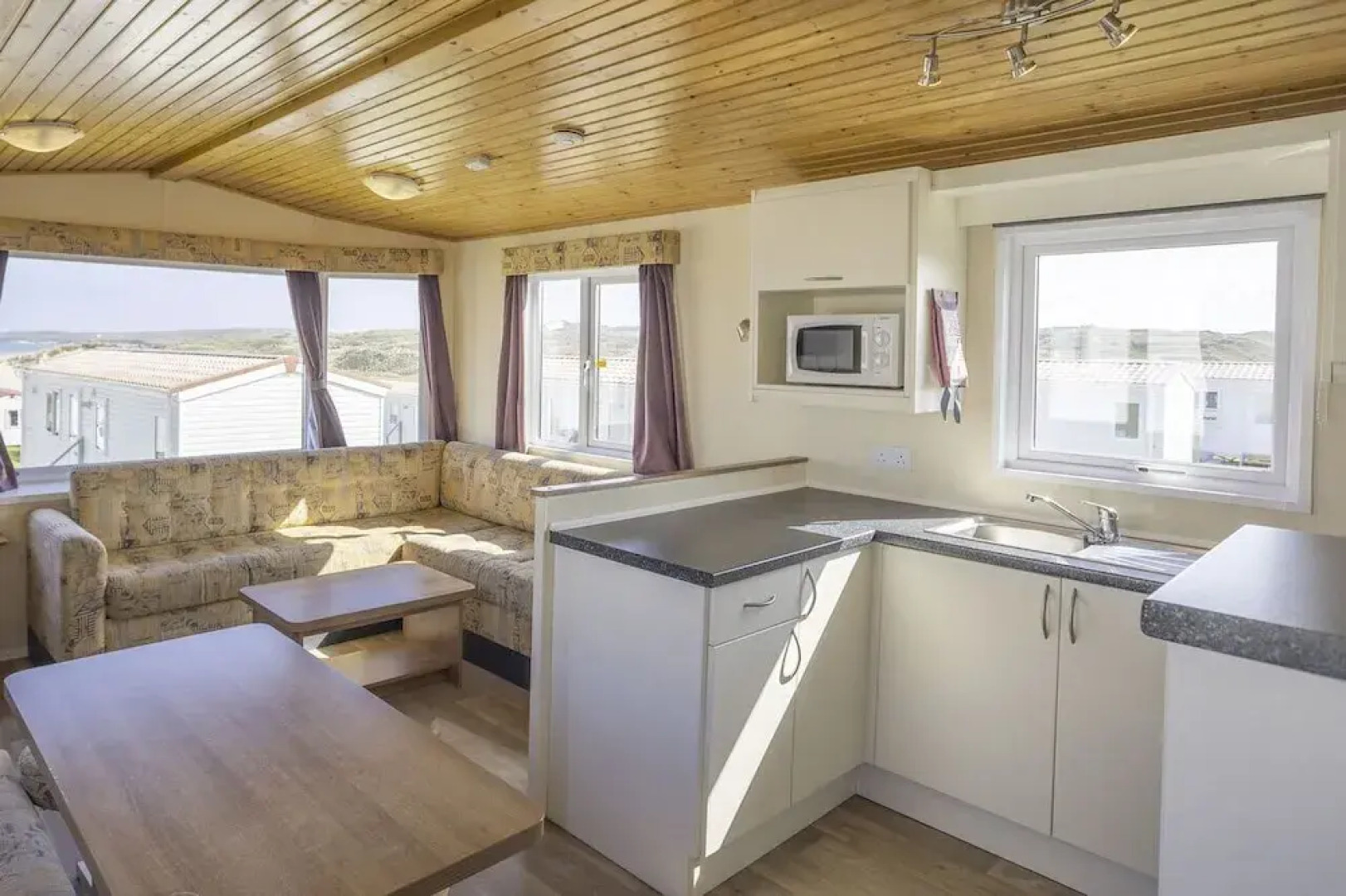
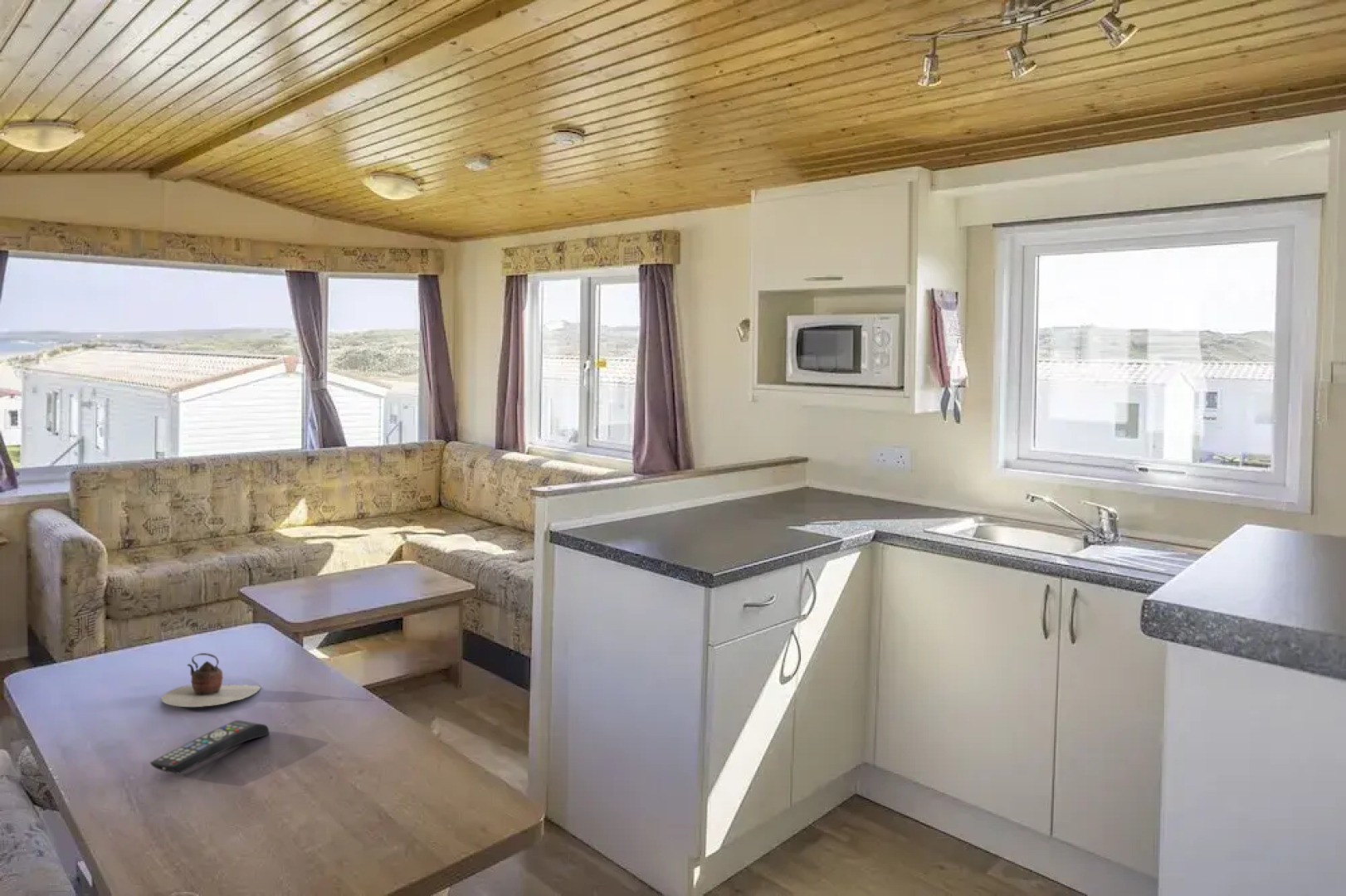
+ remote control [149,719,270,774]
+ teapot [160,652,261,708]
